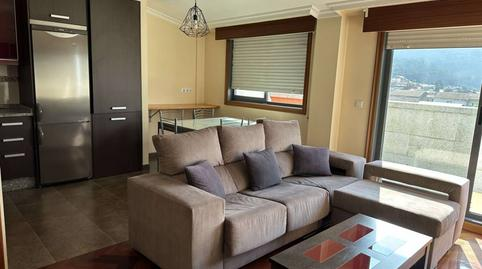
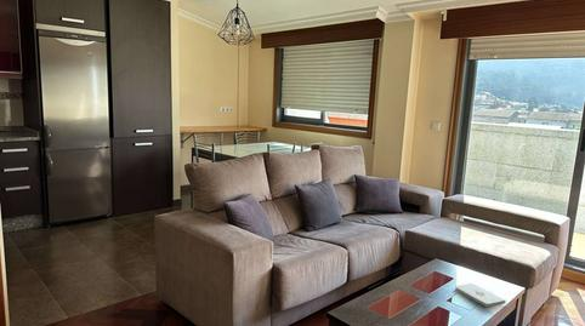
+ notepad [454,282,507,308]
